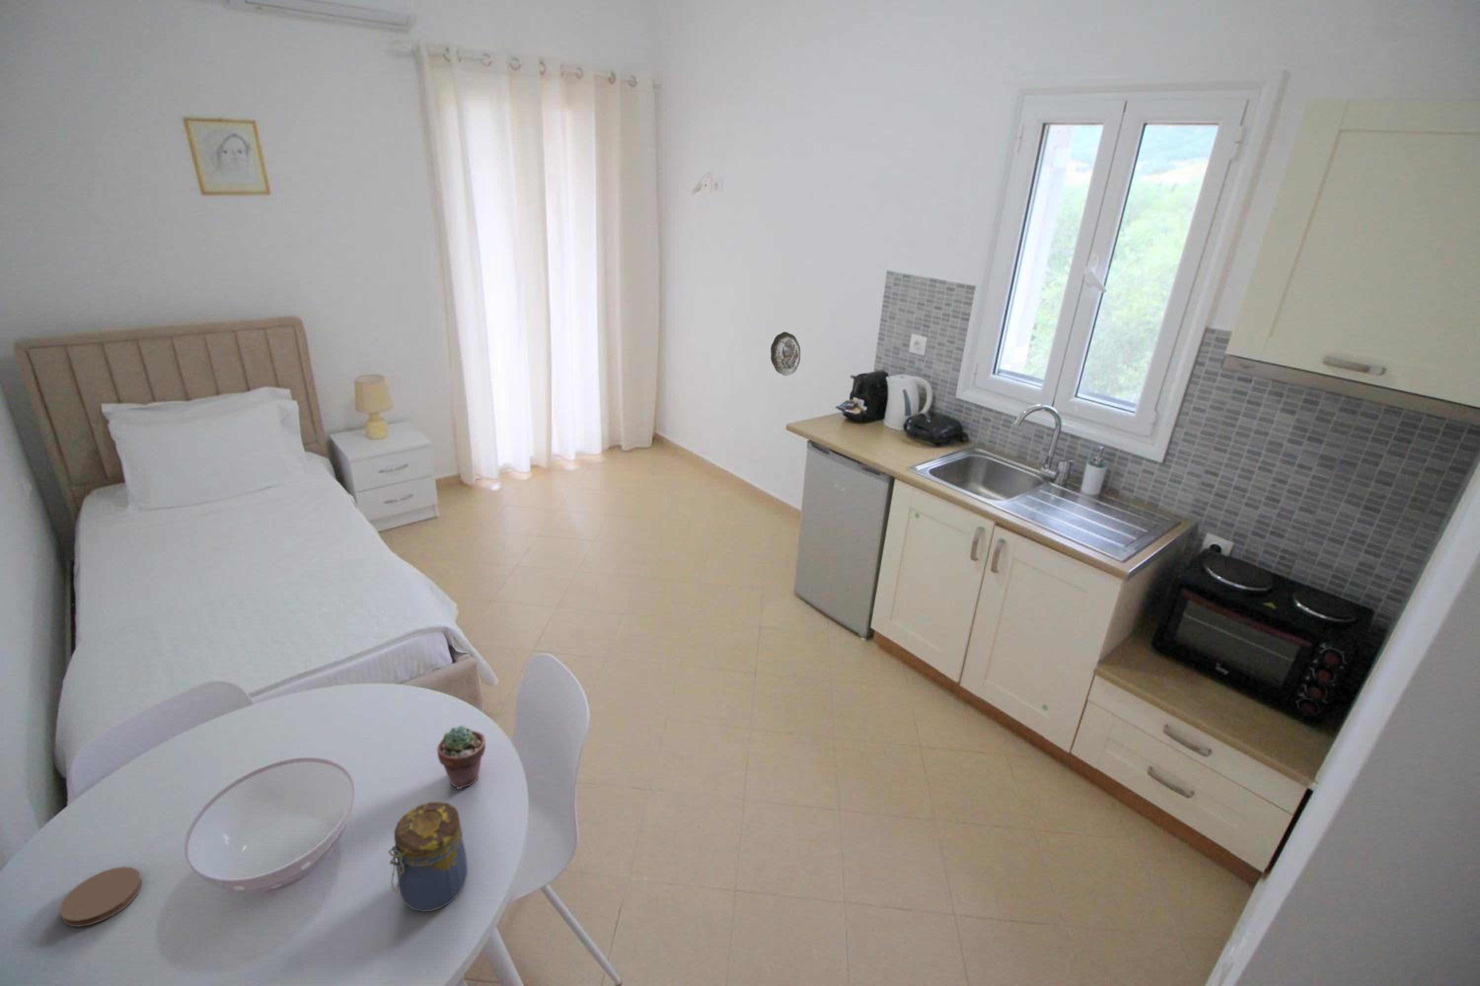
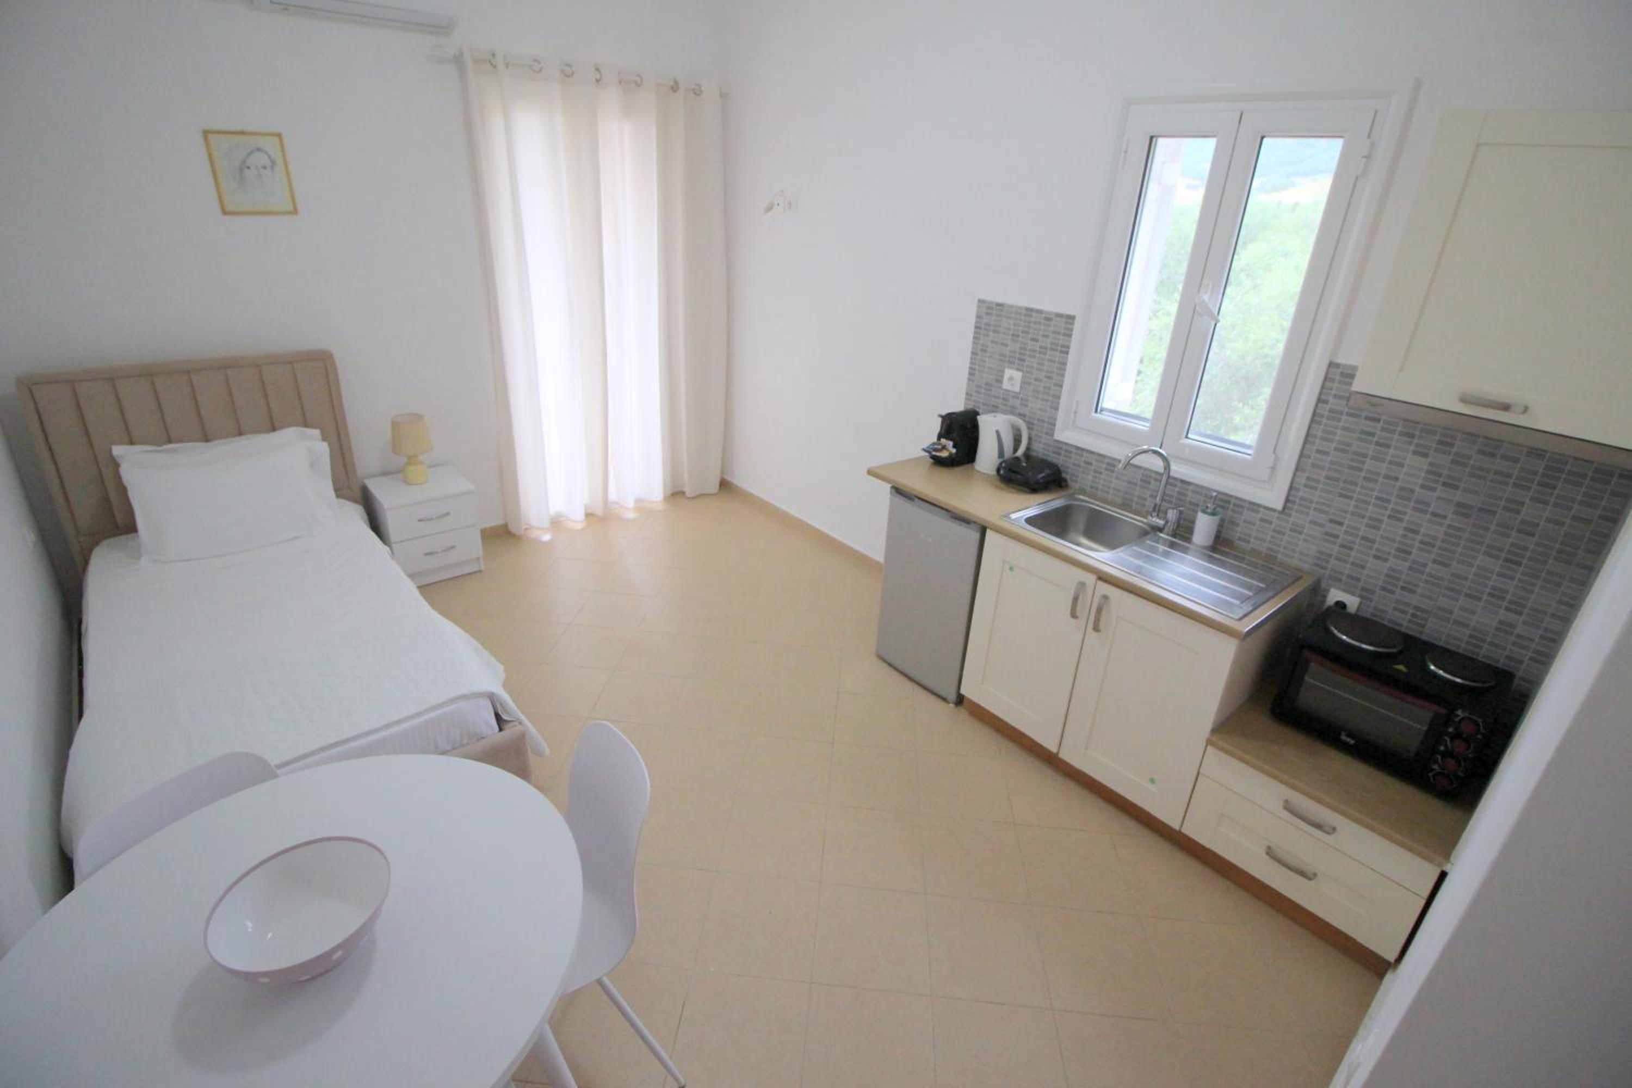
- coaster [59,866,142,928]
- potted succulent [436,725,486,790]
- jar [388,801,468,912]
- decorative plate [770,331,801,376]
